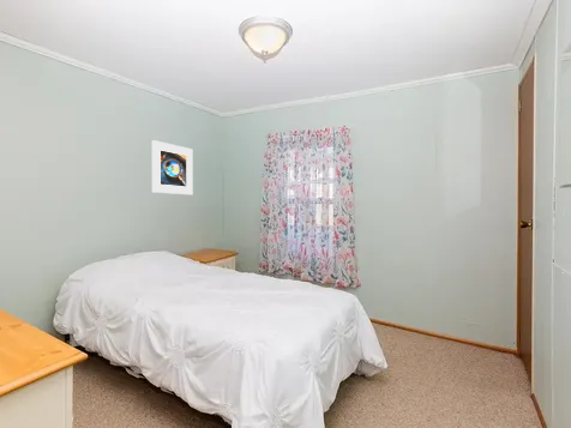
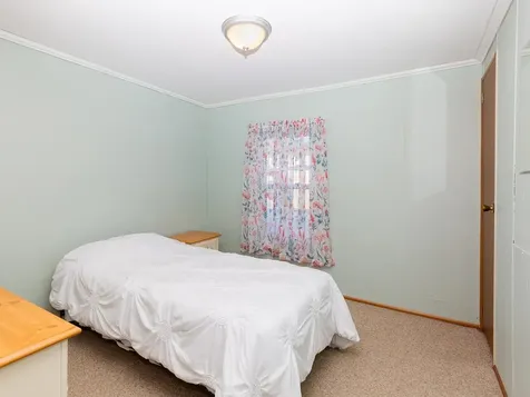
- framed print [151,139,194,195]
